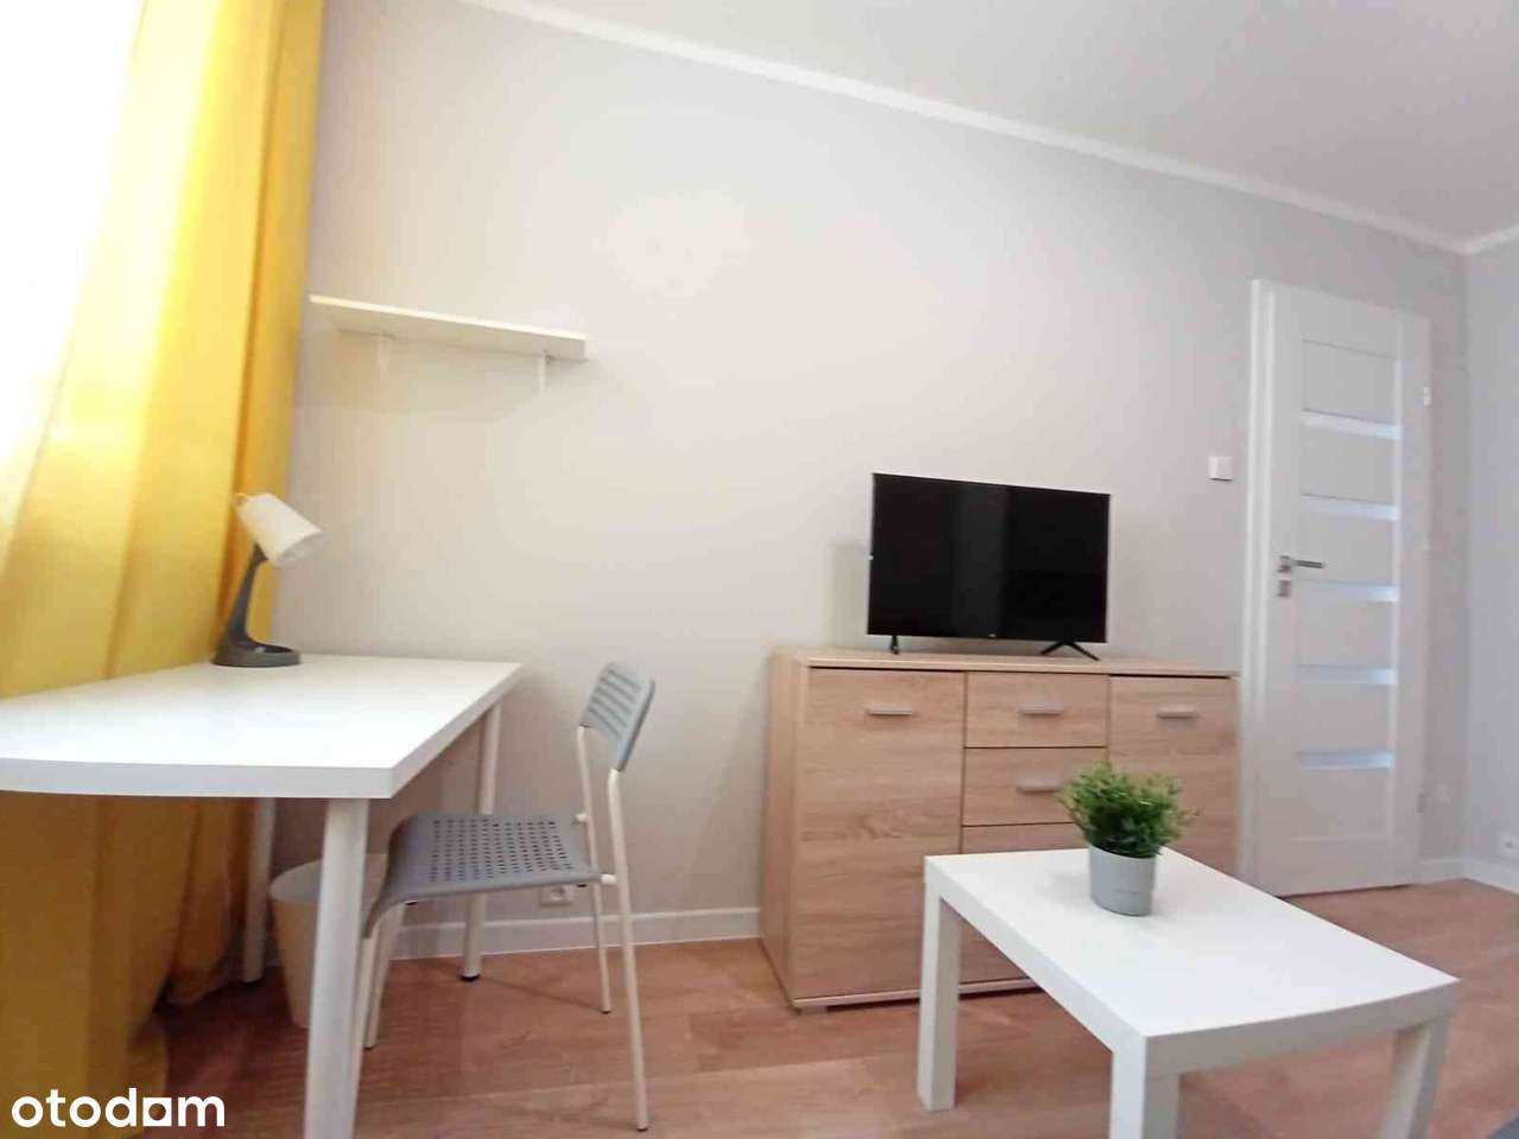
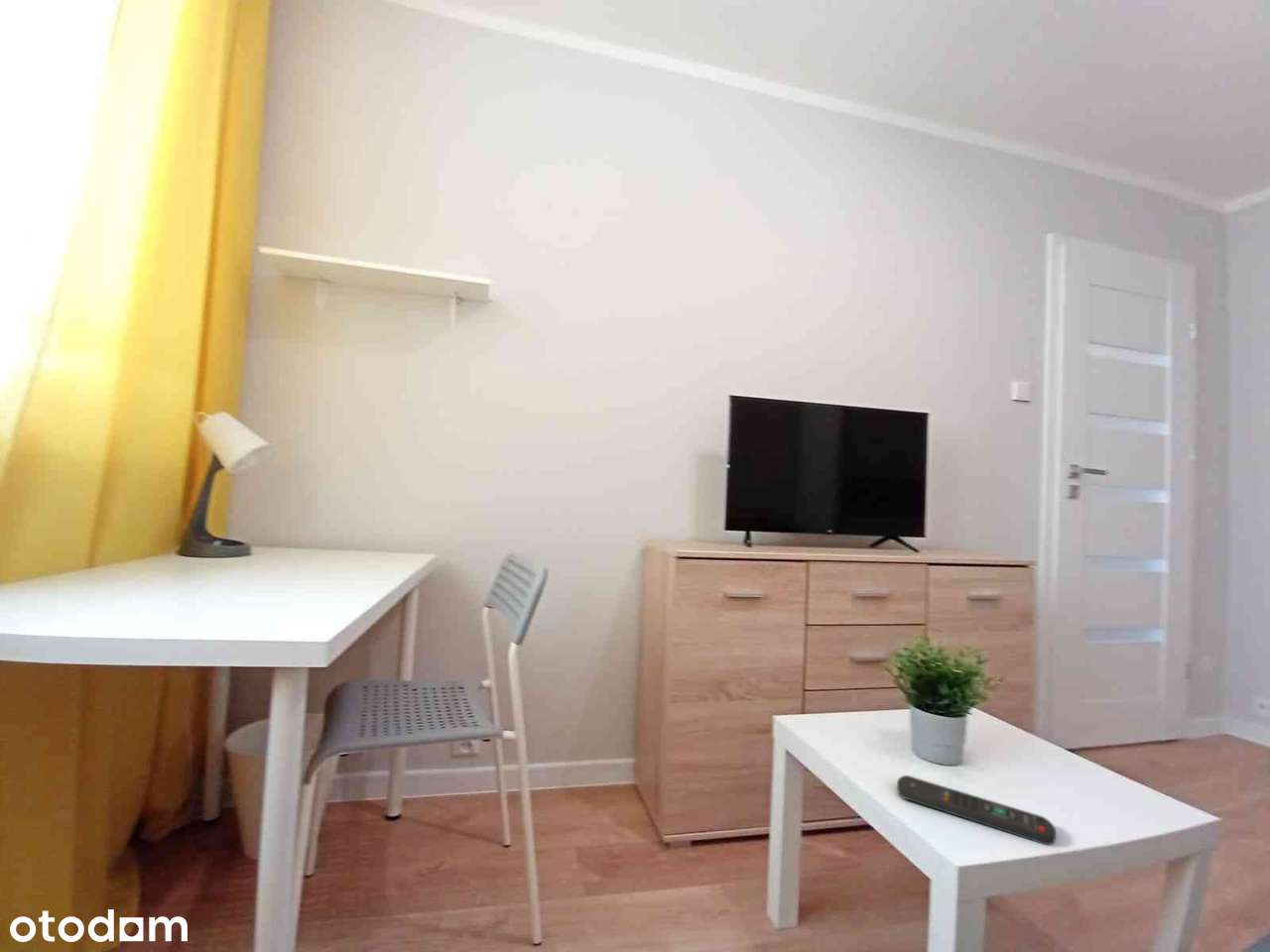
+ remote control [896,774,1057,846]
